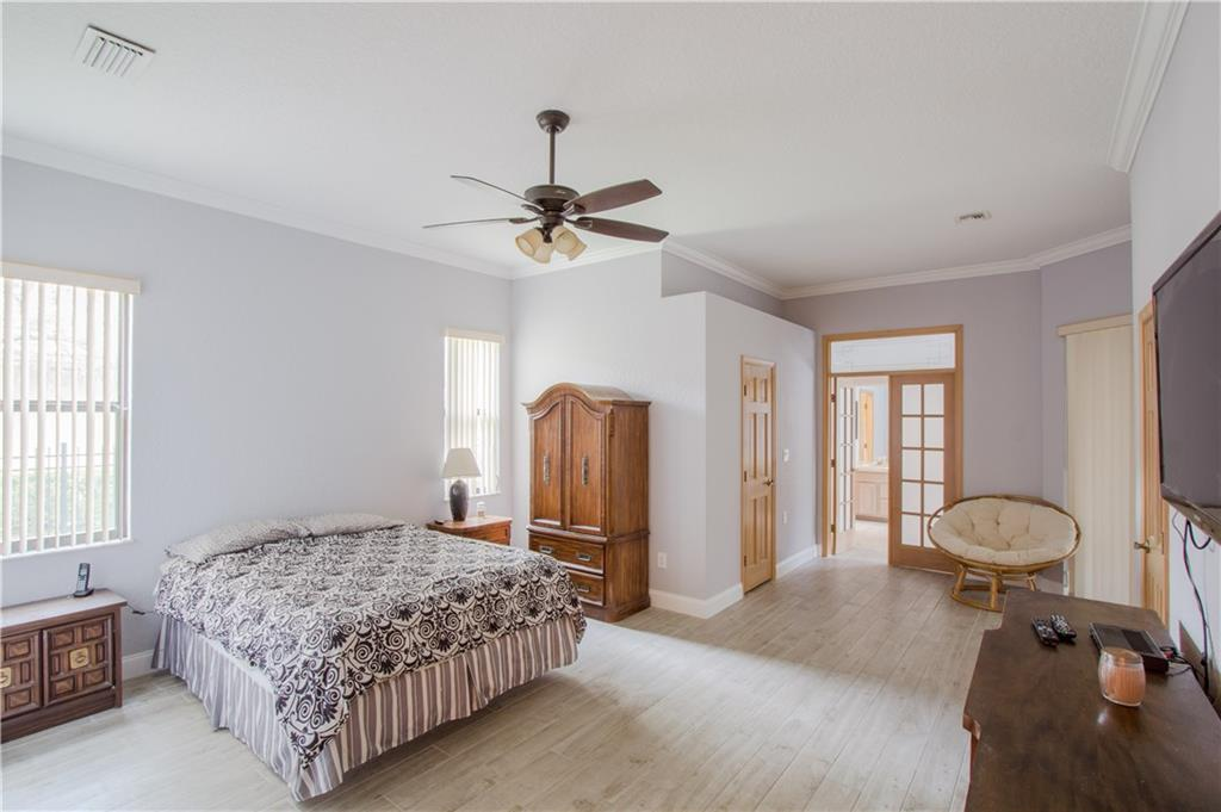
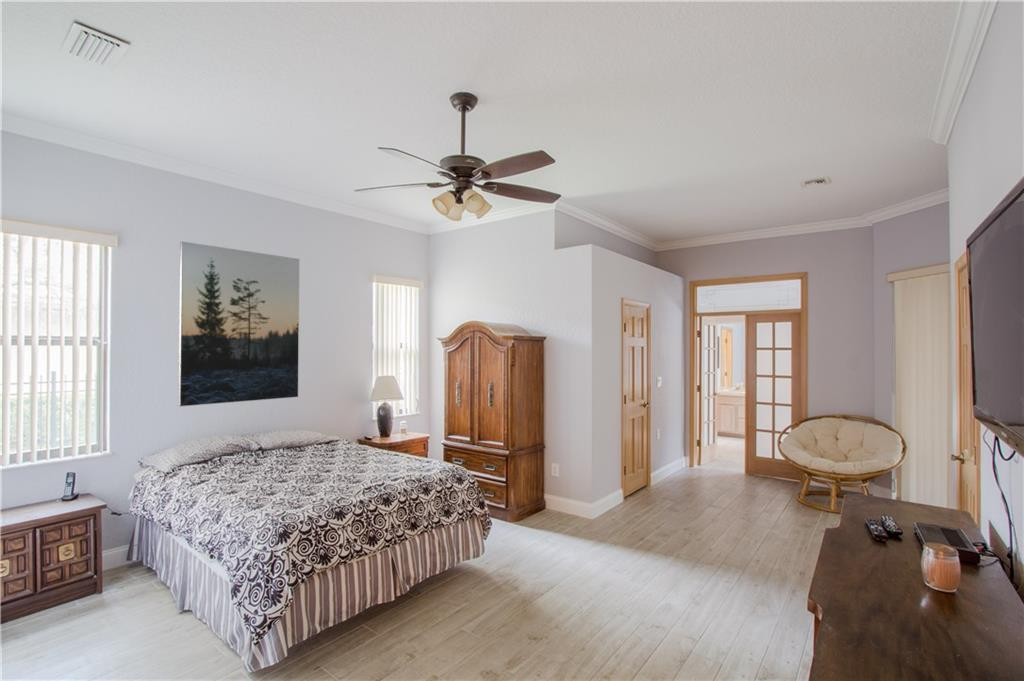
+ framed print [177,240,300,408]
